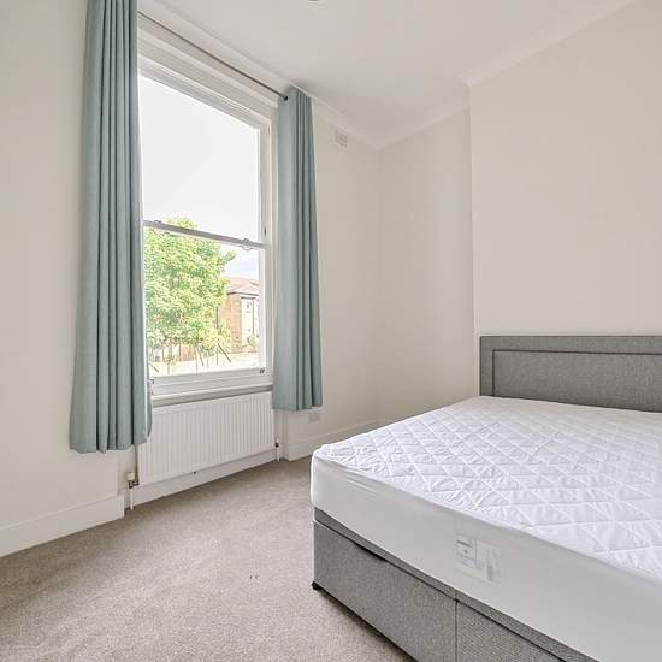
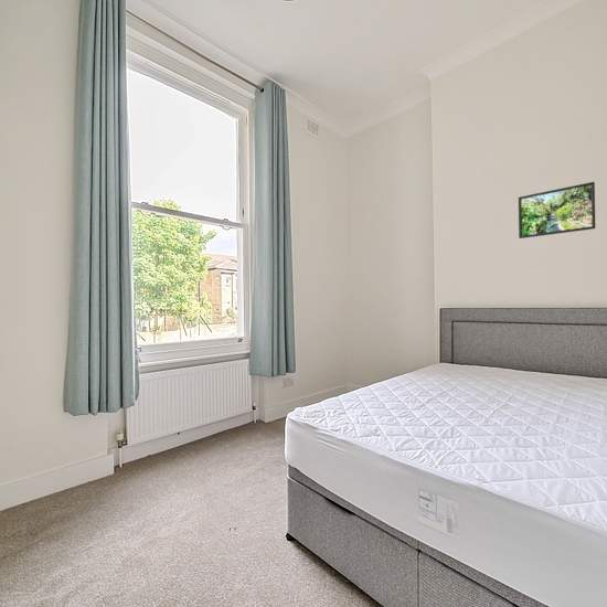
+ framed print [518,181,596,239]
